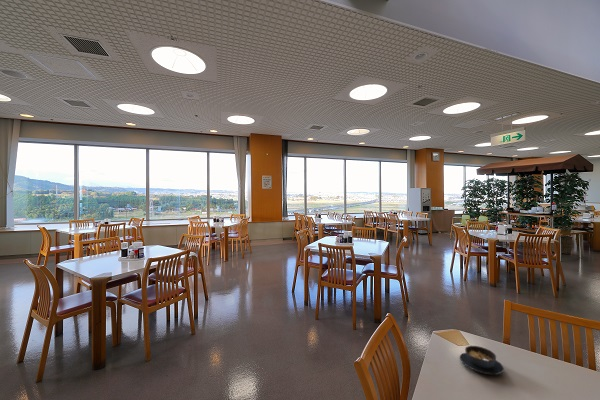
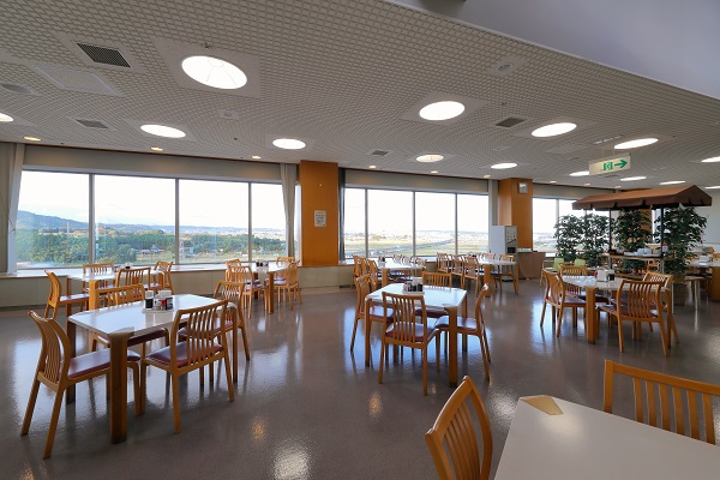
- soup bowl [459,345,505,375]
